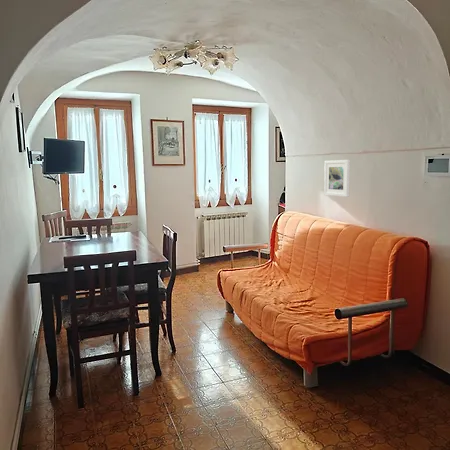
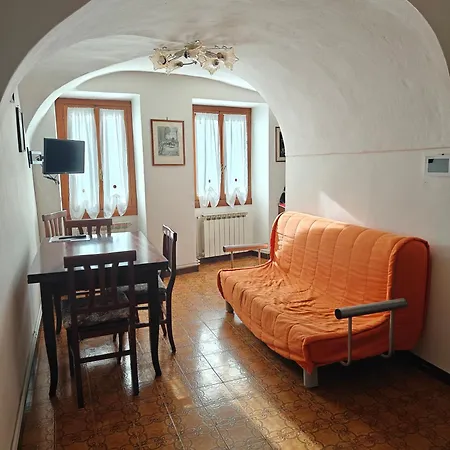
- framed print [323,159,351,198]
